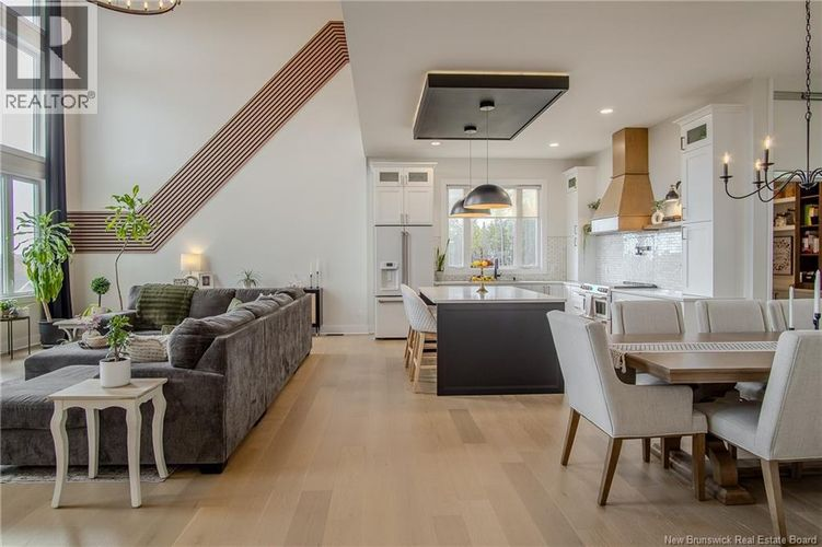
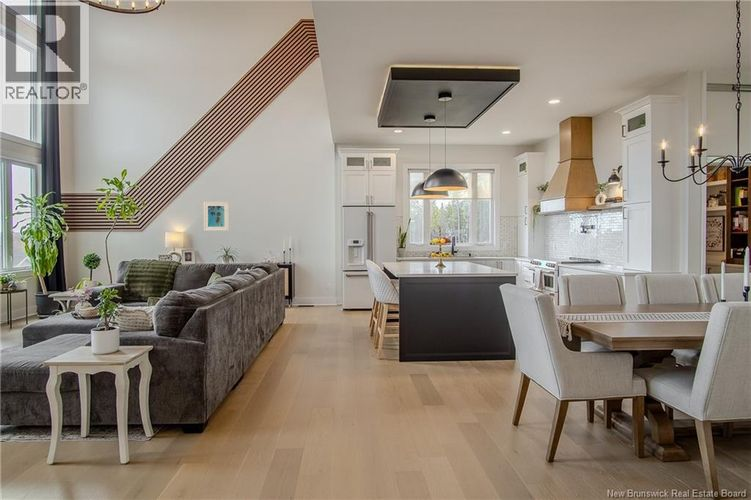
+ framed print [203,201,230,232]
